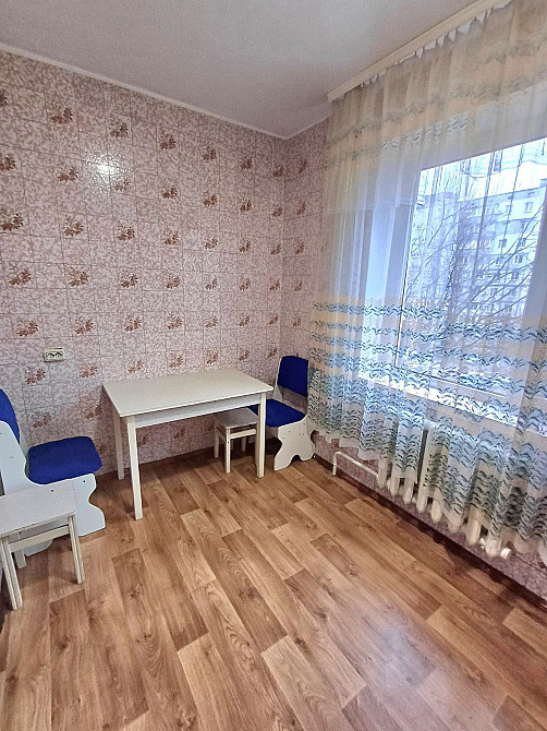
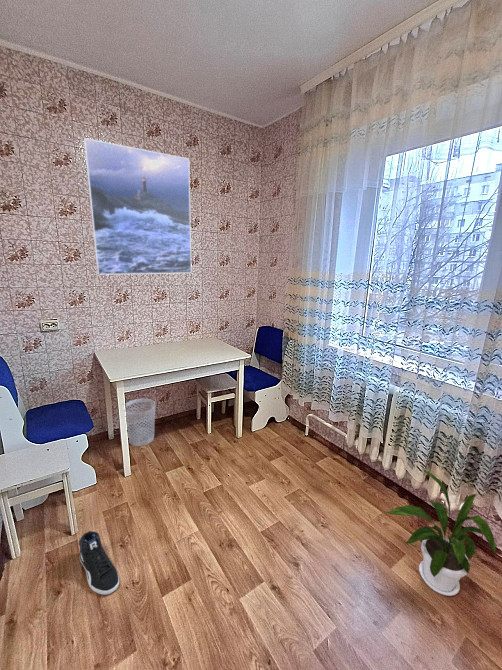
+ house plant [384,467,497,597]
+ wastebasket [125,398,156,447]
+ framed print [83,137,193,276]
+ sneaker [78,530,120,596]
